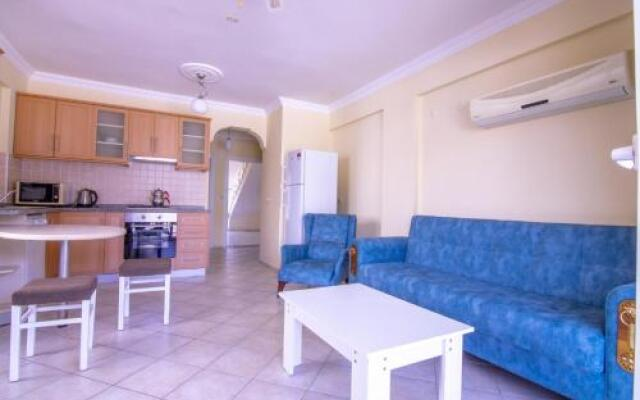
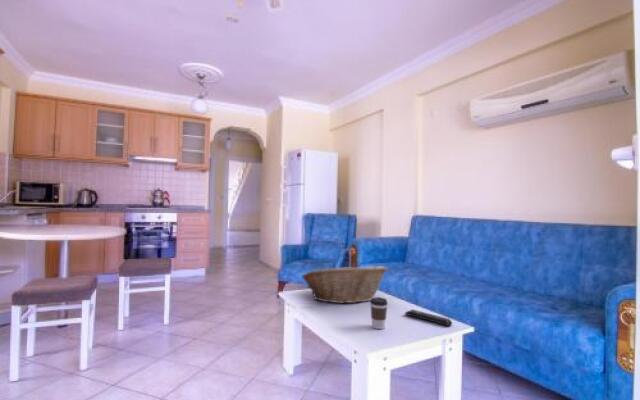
+ fruit basket [301,264,389,304]
+ coffee cup [369,296,389,330]
+ remote control [404,309,453,327]
